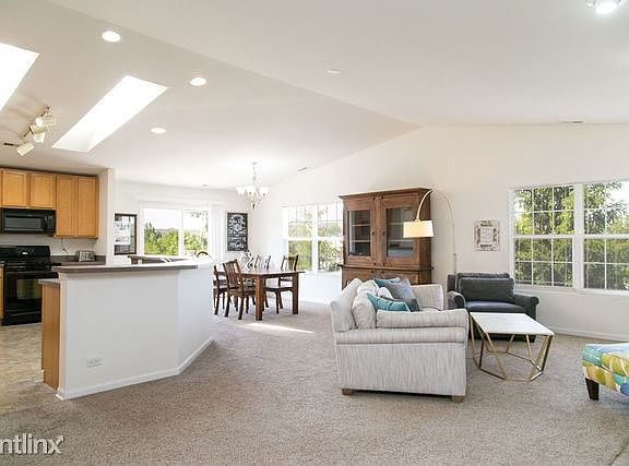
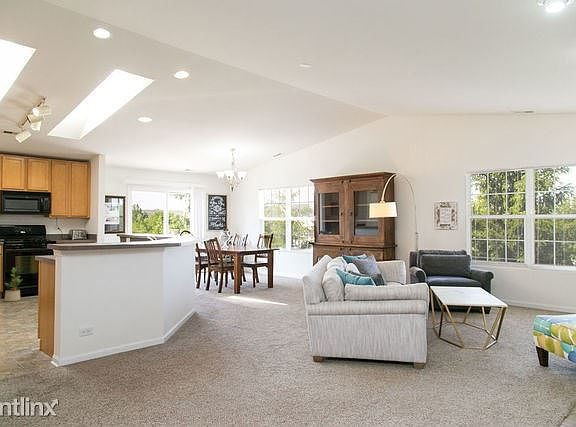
+ potted plant [4,267,24,302]
